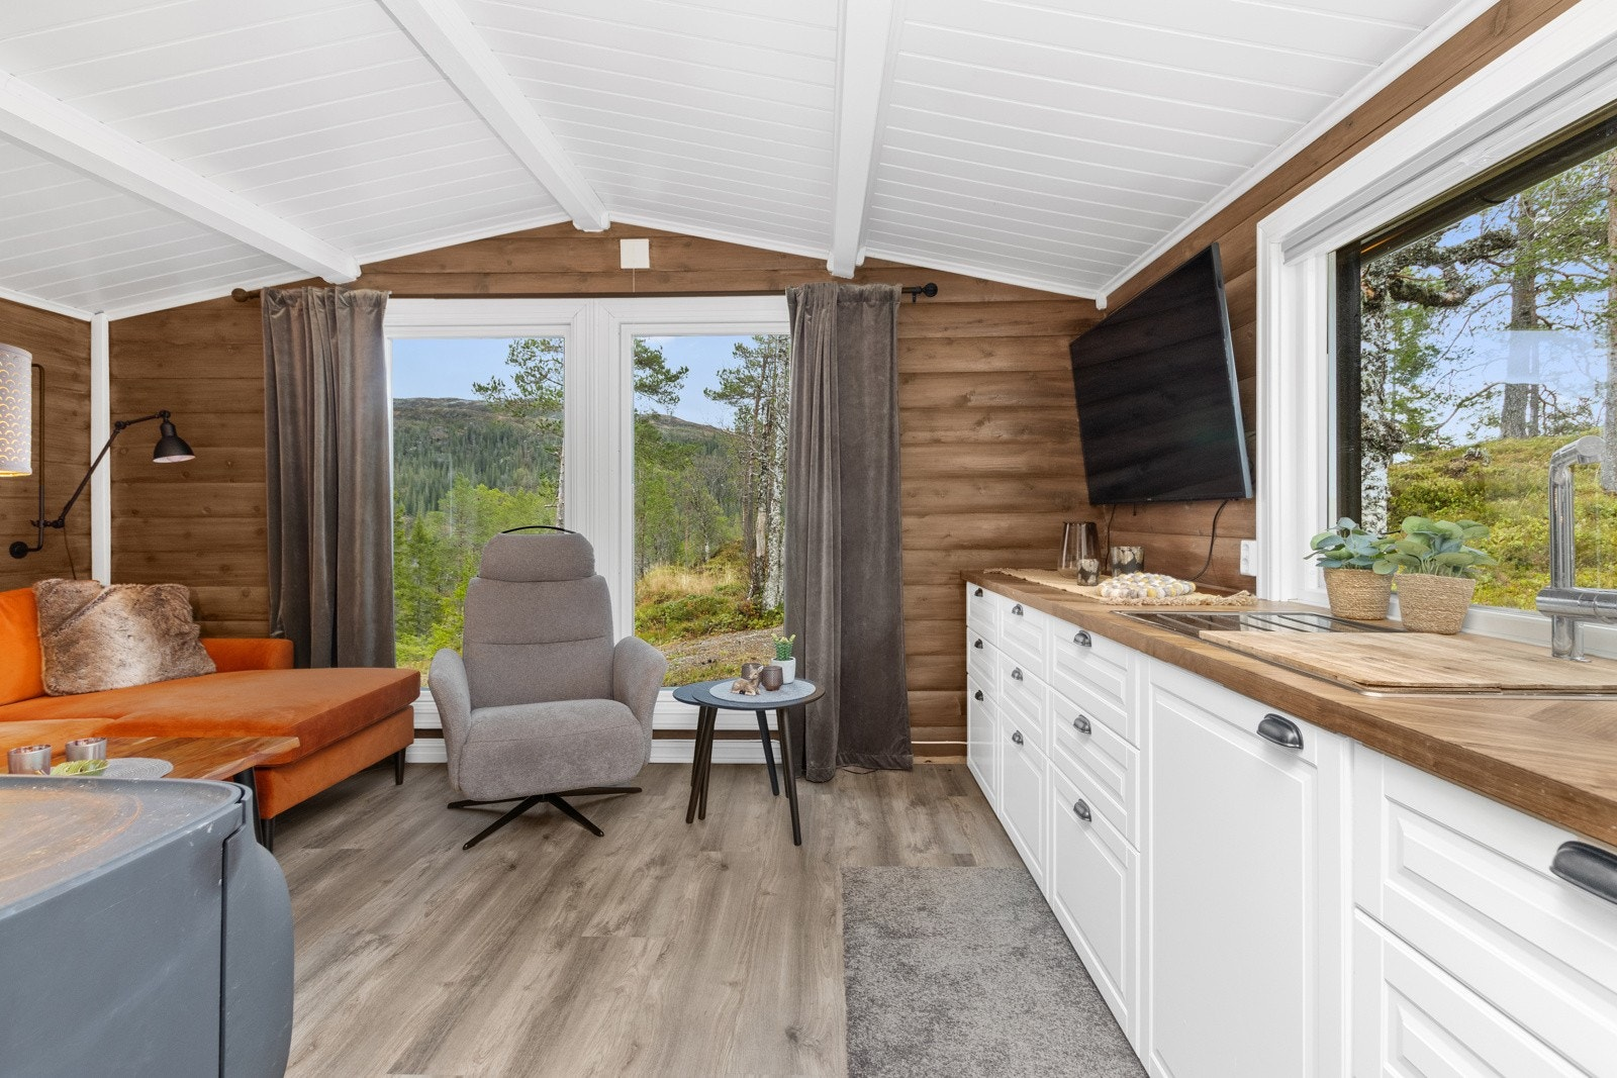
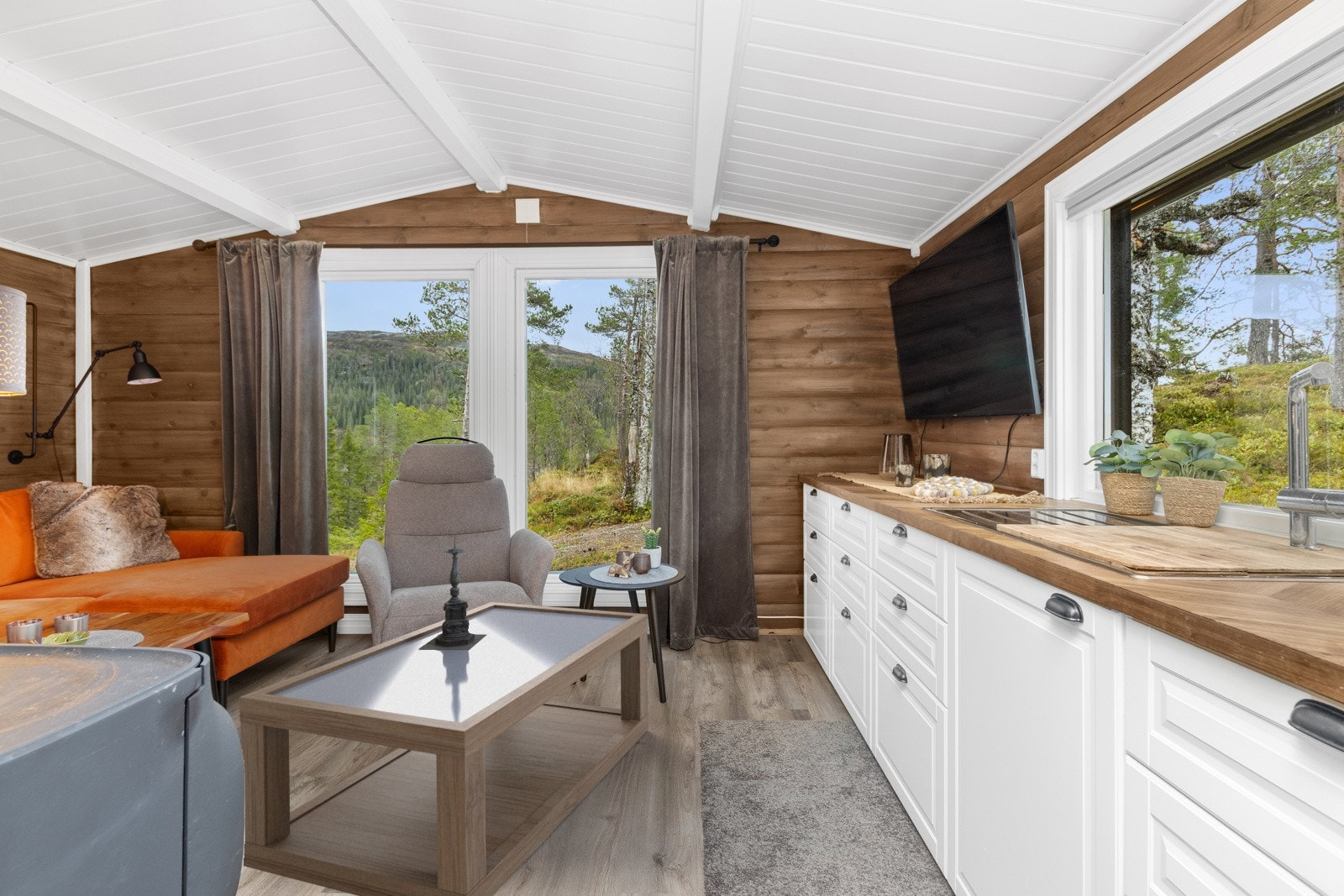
+ candle holder [418,533,487,650]
+ coffee table [239,601,649,896]
